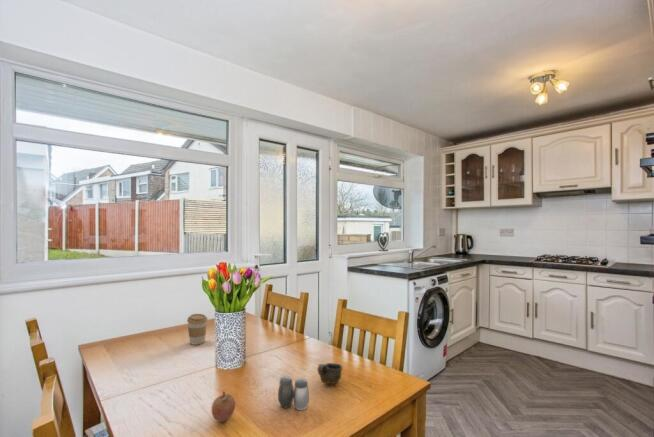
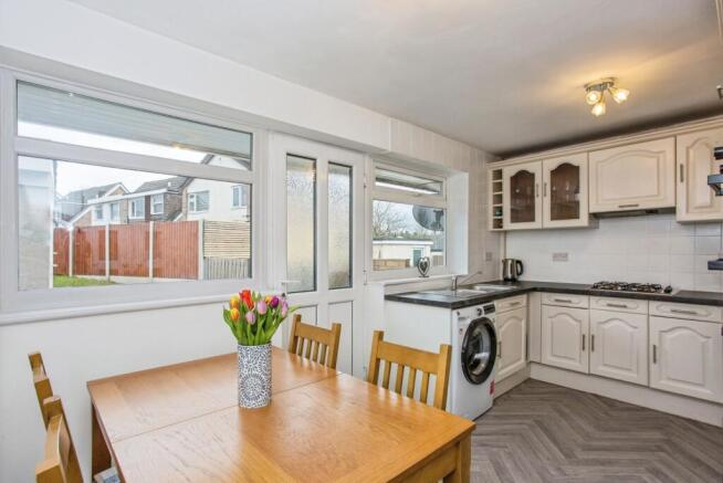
- salt and pepper shaker [277,375,310,411]
- cup [316,362,344,385]
- fruit [211,390,236,423]
- coffee cup [186,313,209,346]
